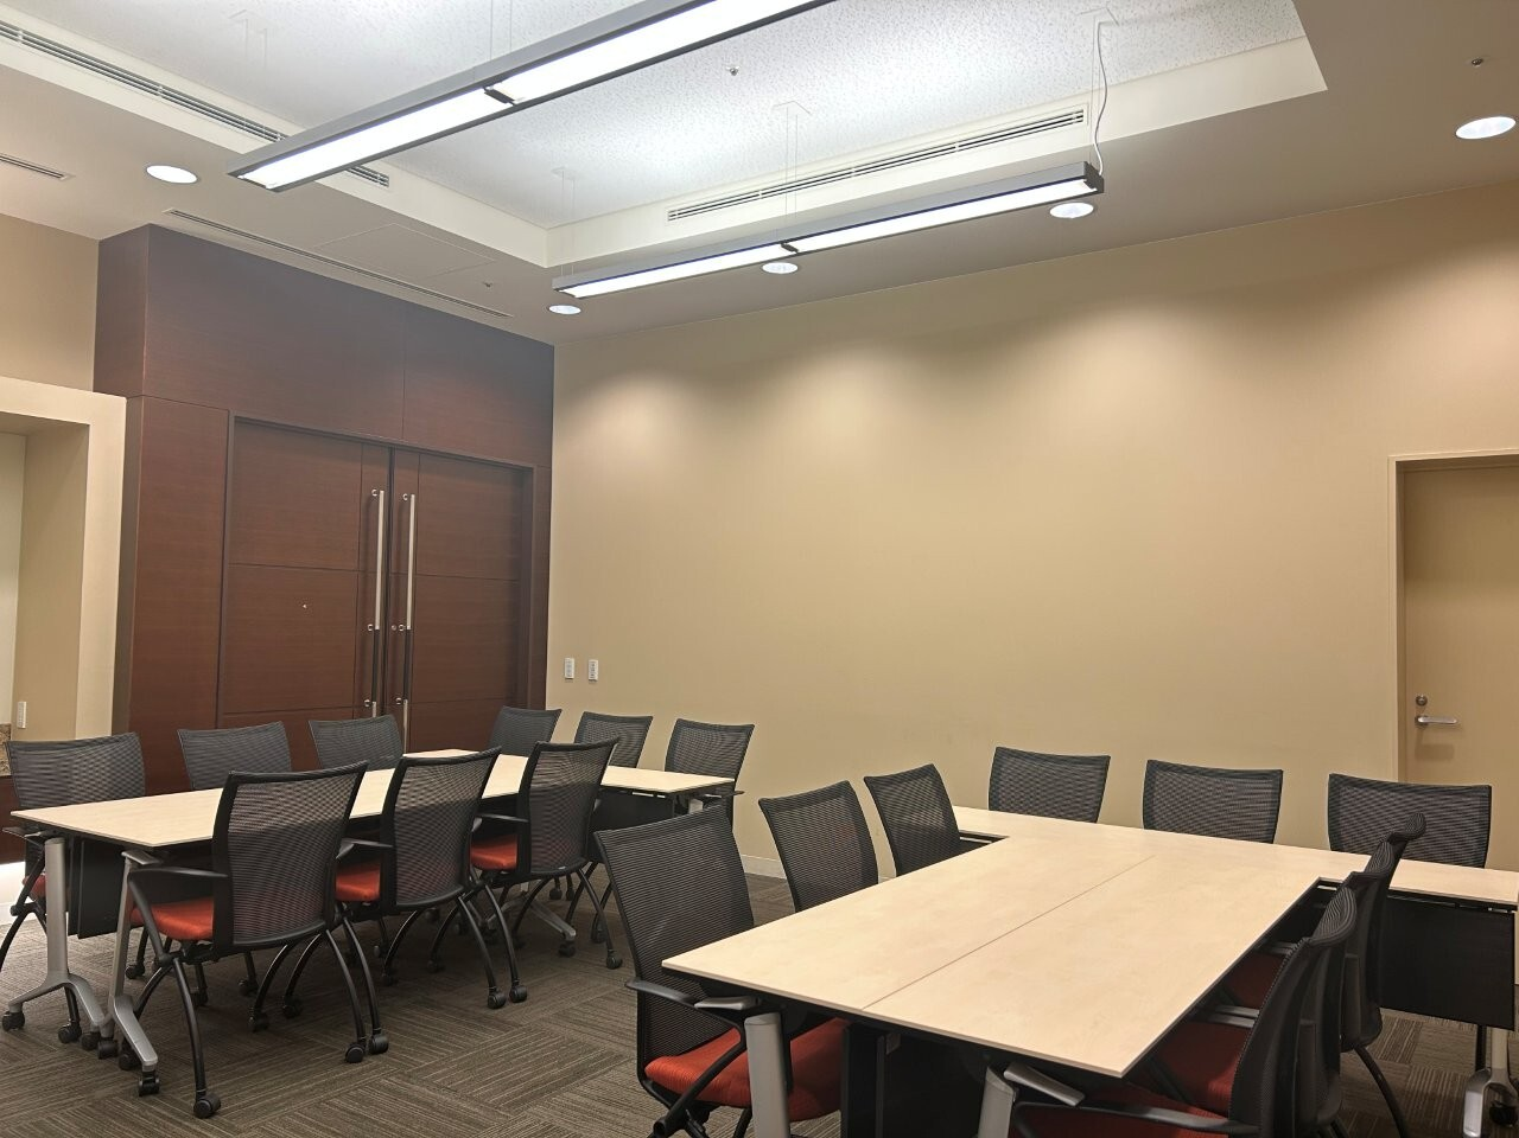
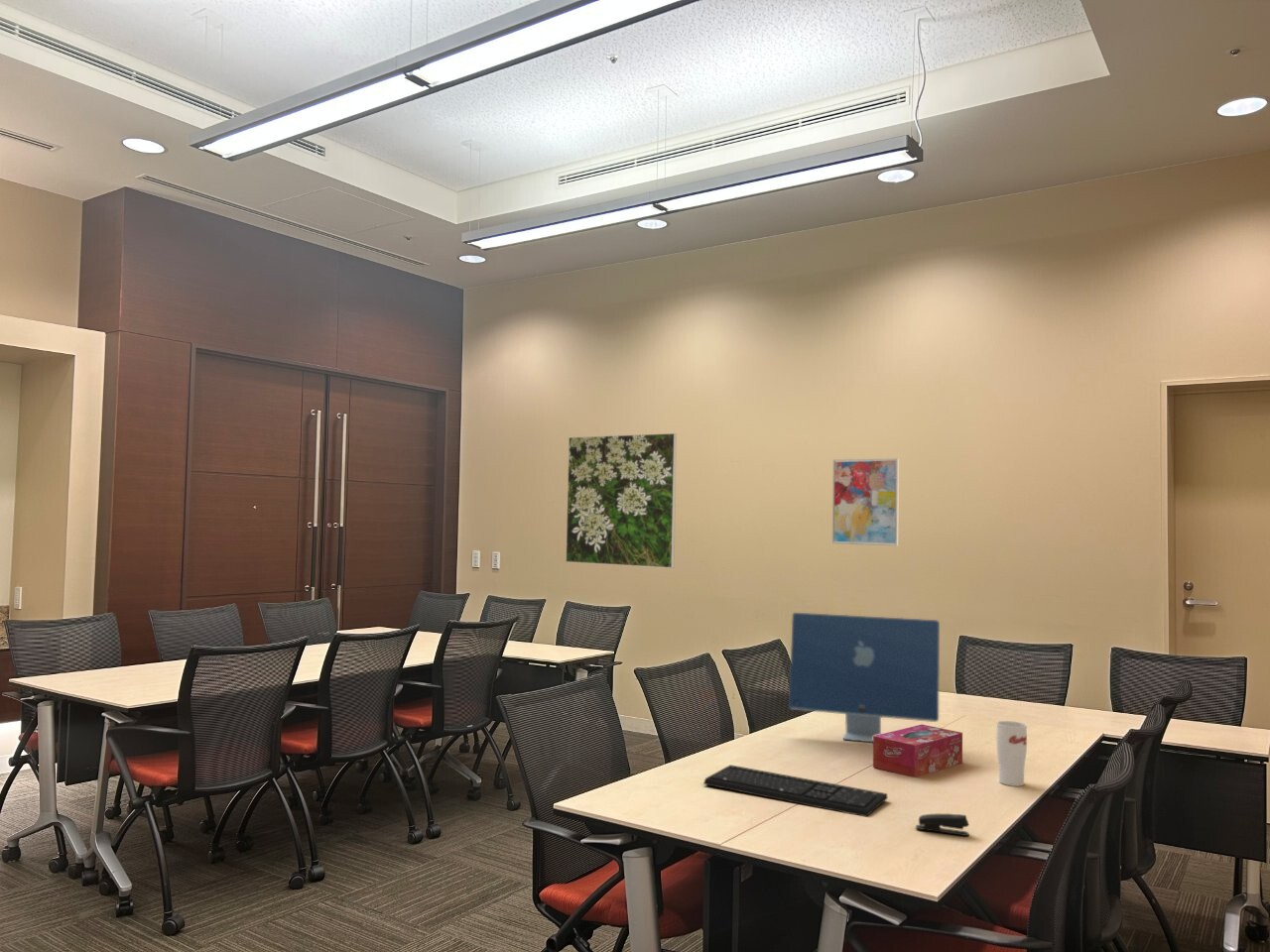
+ computer monitor [788,612,941,744]
+ keyboard [702,764,888,818]
+ tissue box [872,724,963,778]
+ wall art [831,457,900,547]
+ cup [996,720,1028,787]
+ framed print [565,432,678,569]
+ stapler [915,813,970,837]
